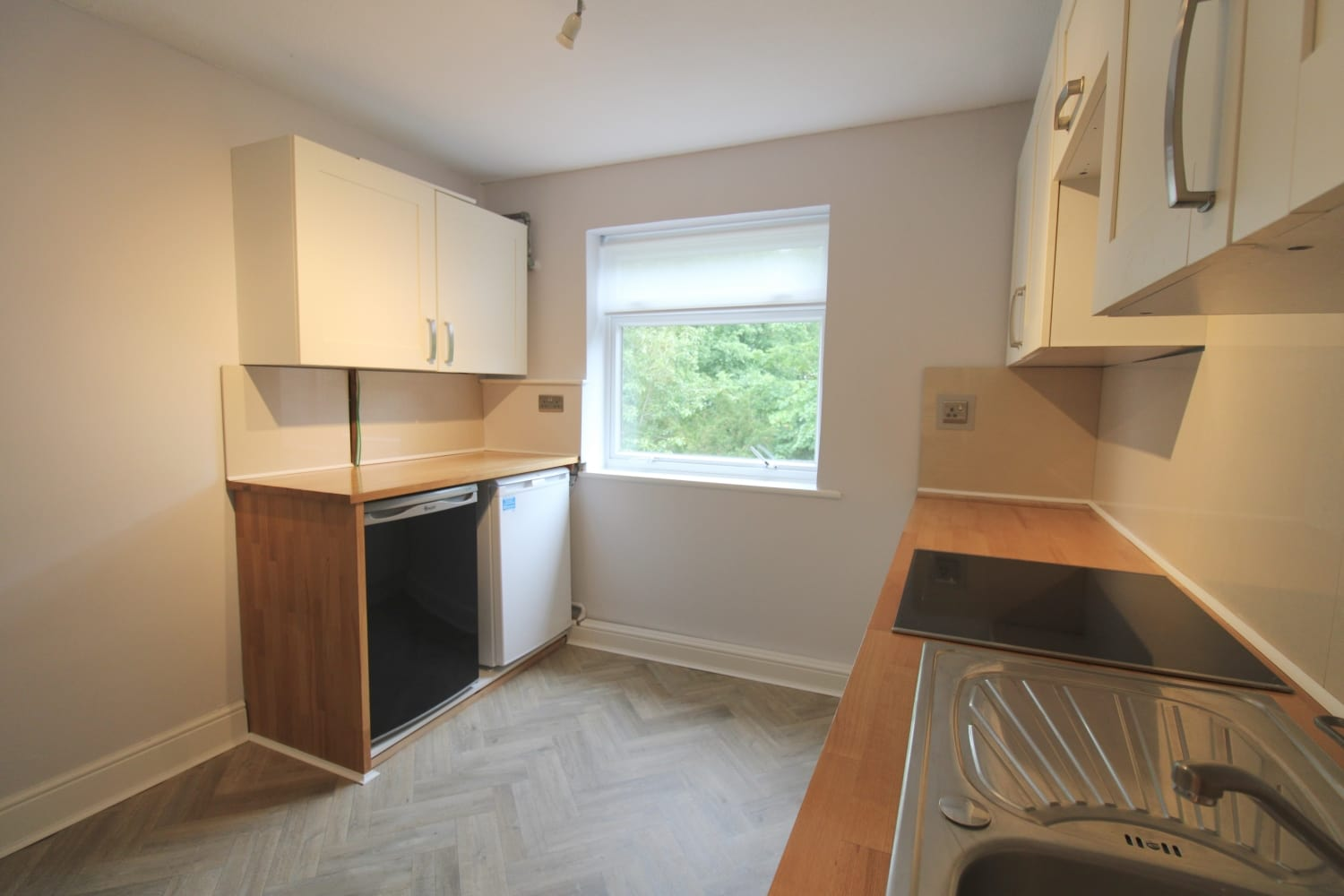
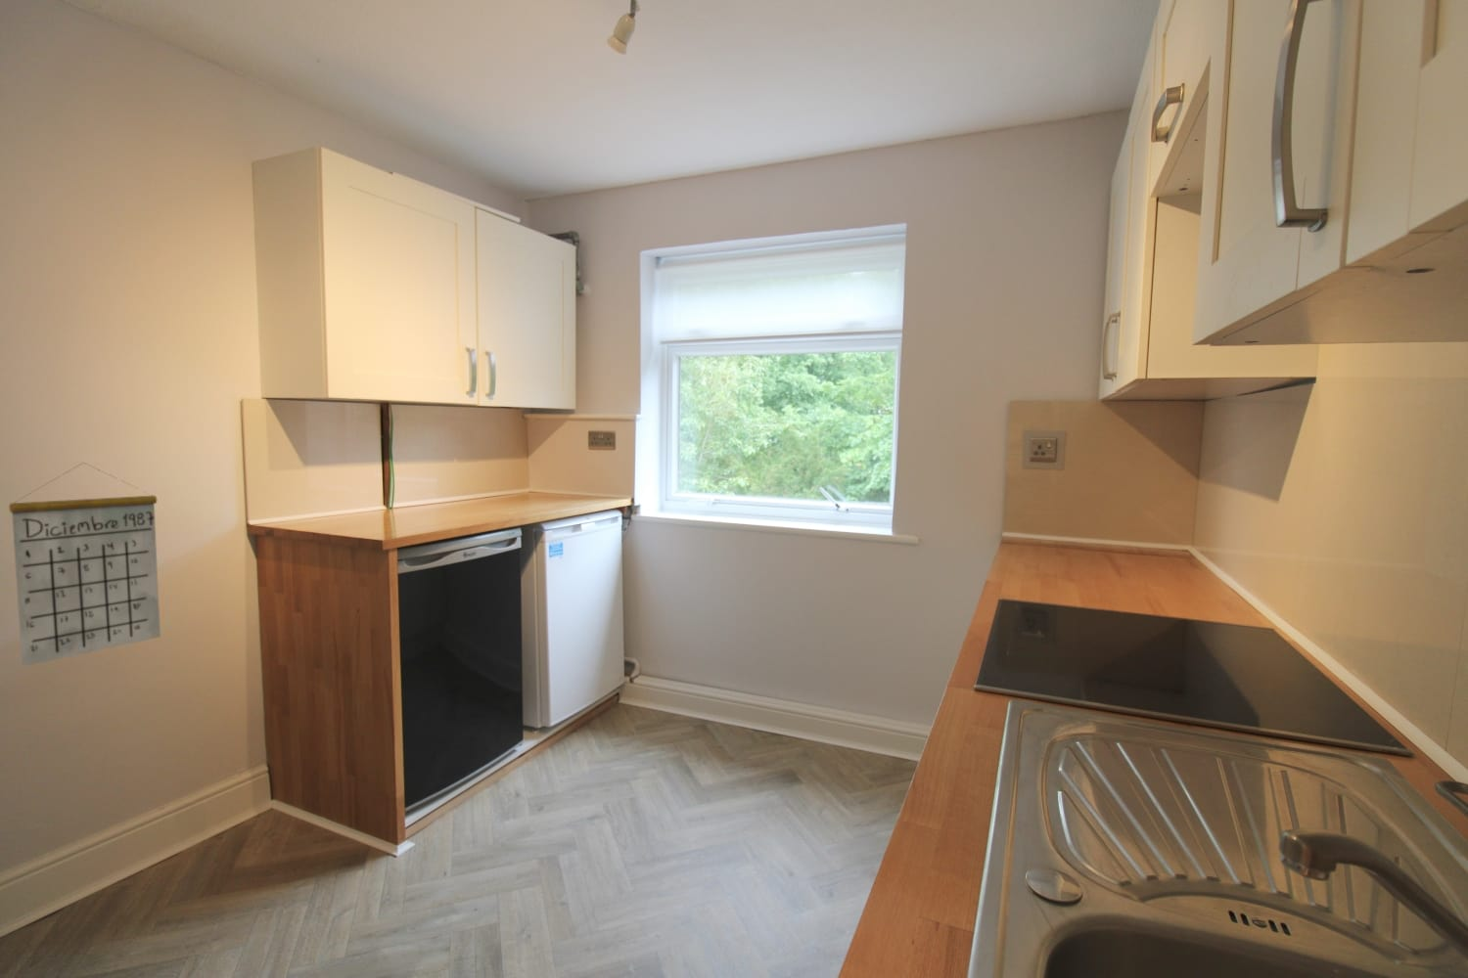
+ calendar [8,462,162,668]
